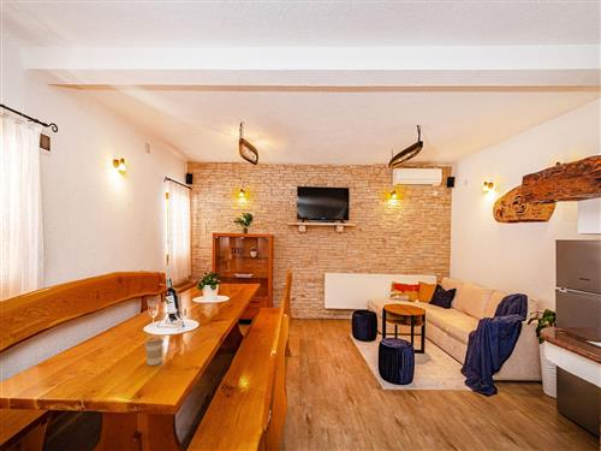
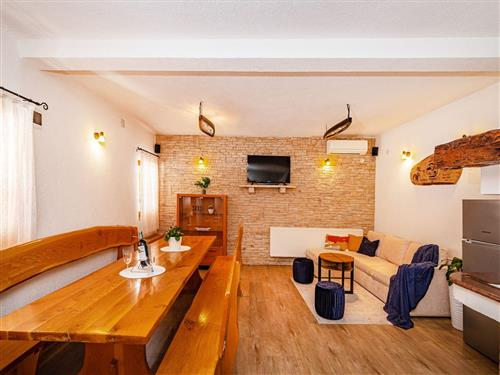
- coffee cup [143,337,165,367]
